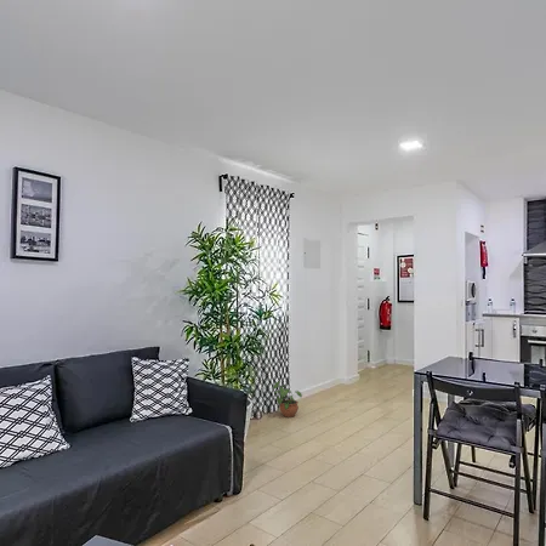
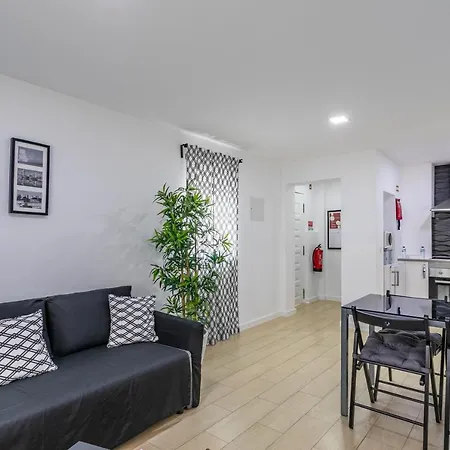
- potted plant [272,380,303,419]
